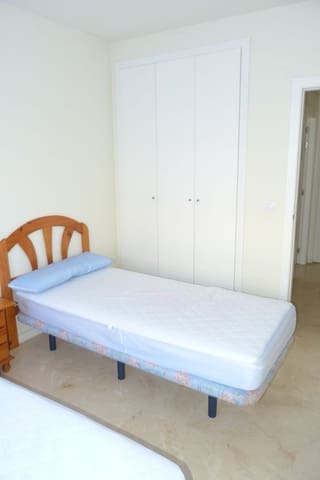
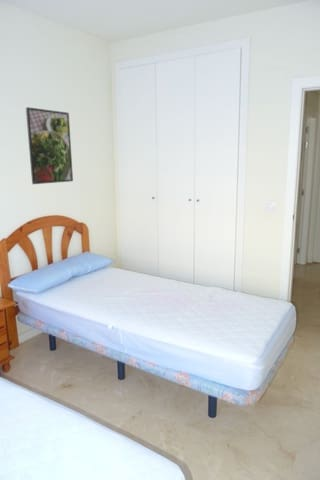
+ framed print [25,106,74,185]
